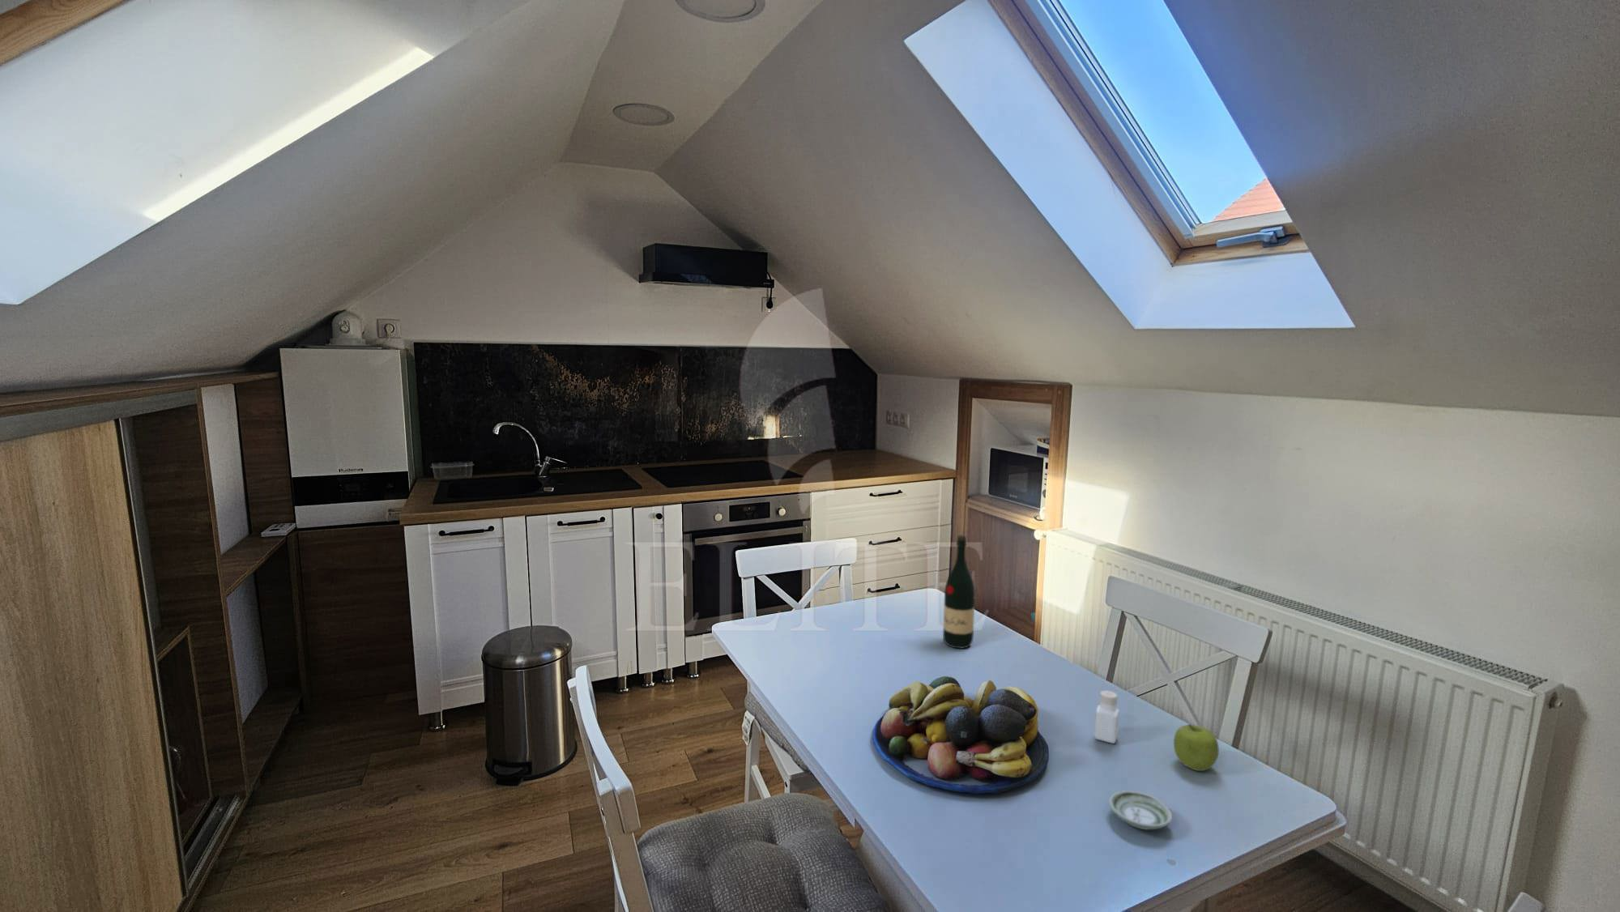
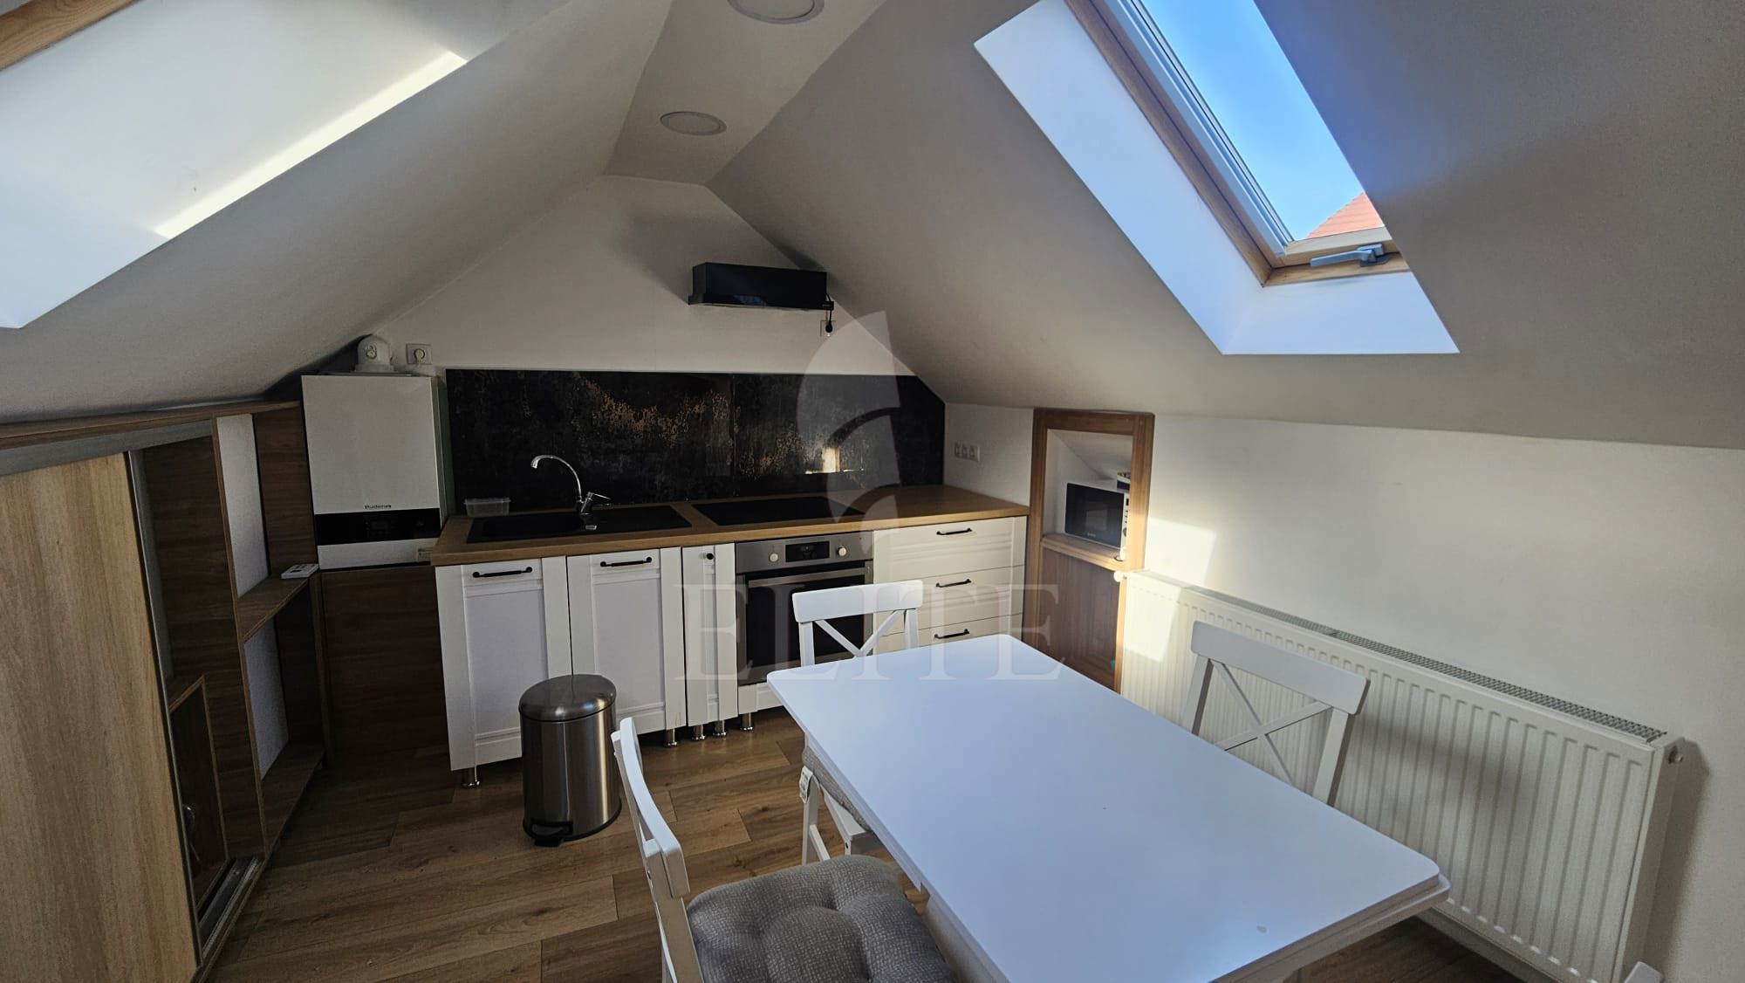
- pepper shaker [1094,690,1120,744]
- saucer [1108,790,1173,830]
- fruit bowl [871,675,1049,794]
- fruit [1173,723,1219,772]
- wine bottle [942,534,976,650]
